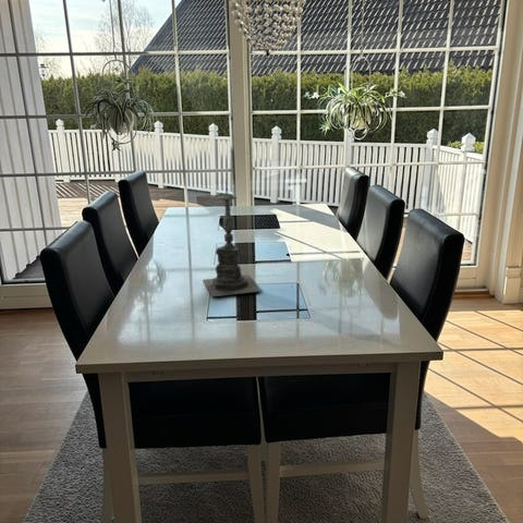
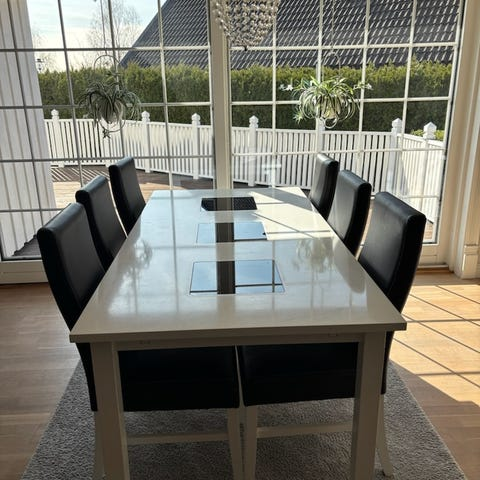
- candle holder [203,179,263,297]
